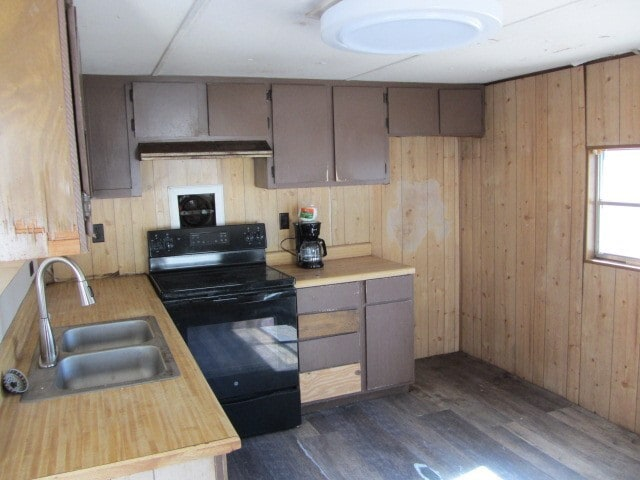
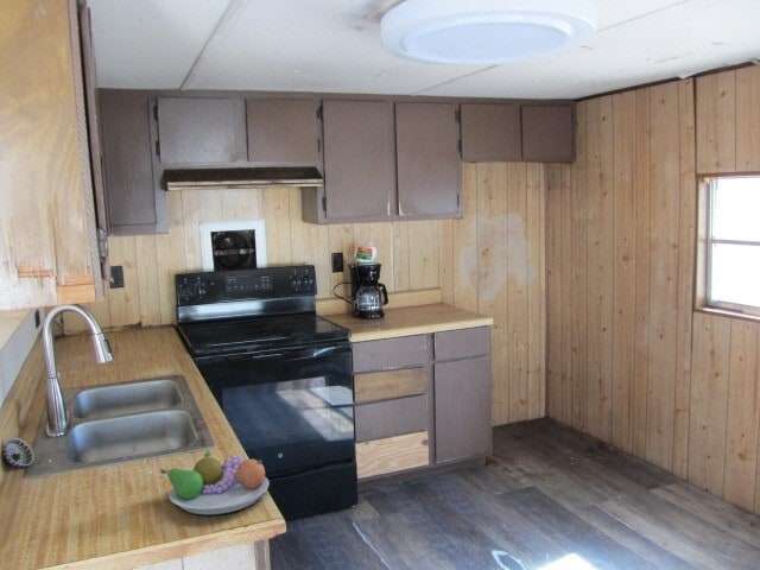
+ fruit bowl [159,449,271,515]
